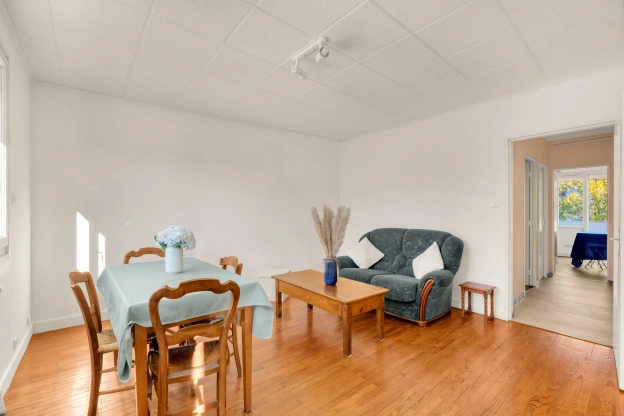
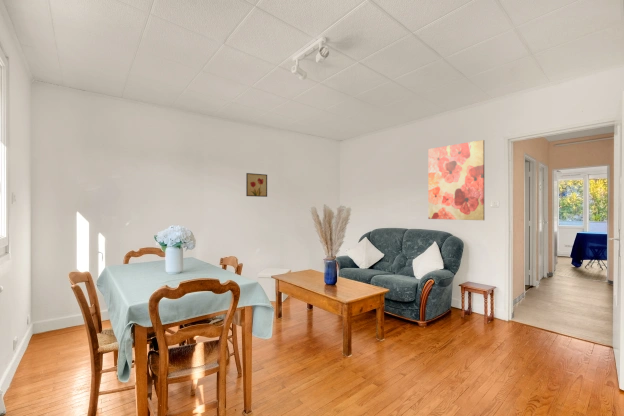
+ wall art [245,172,268,198]
+ wall art [427,139,486,221]
